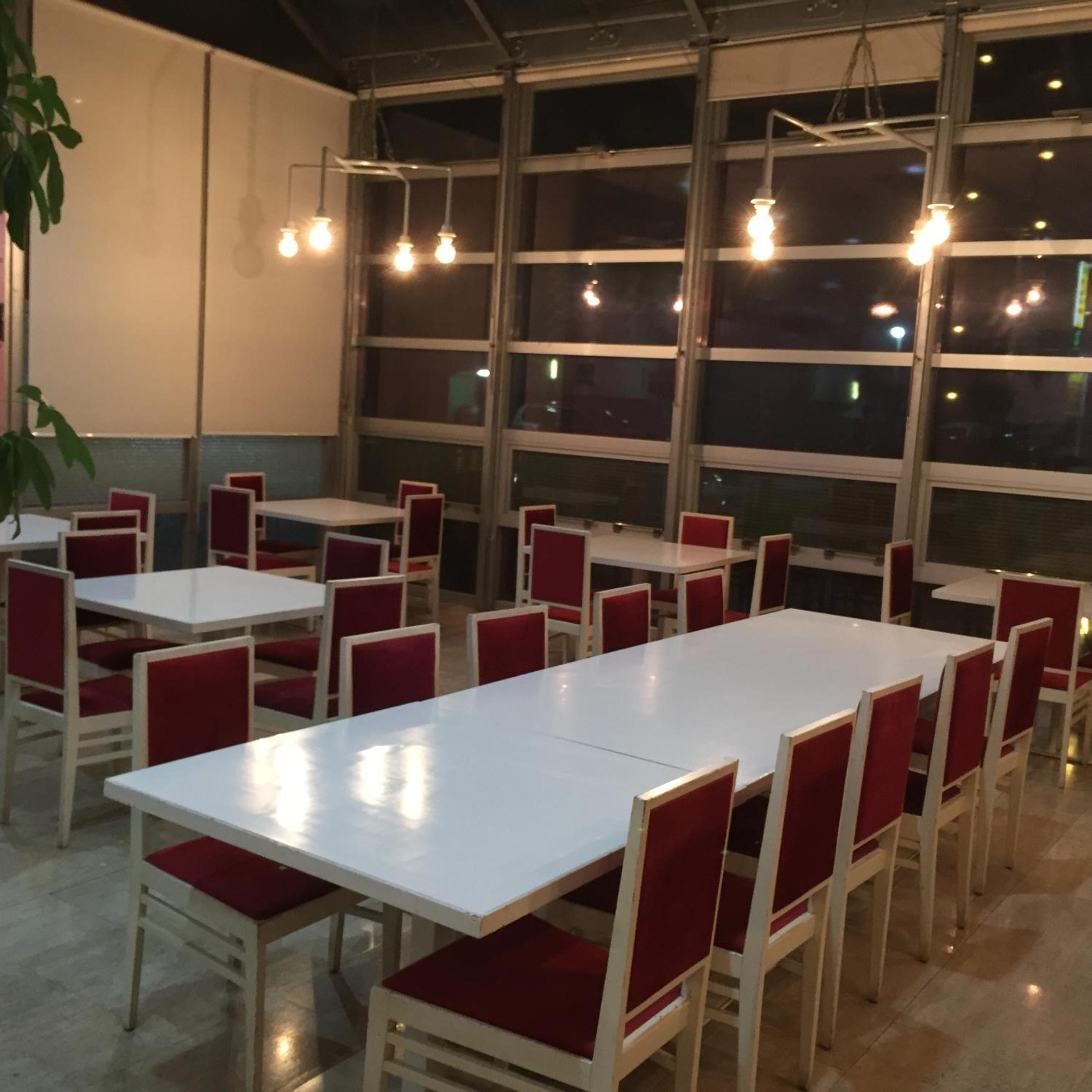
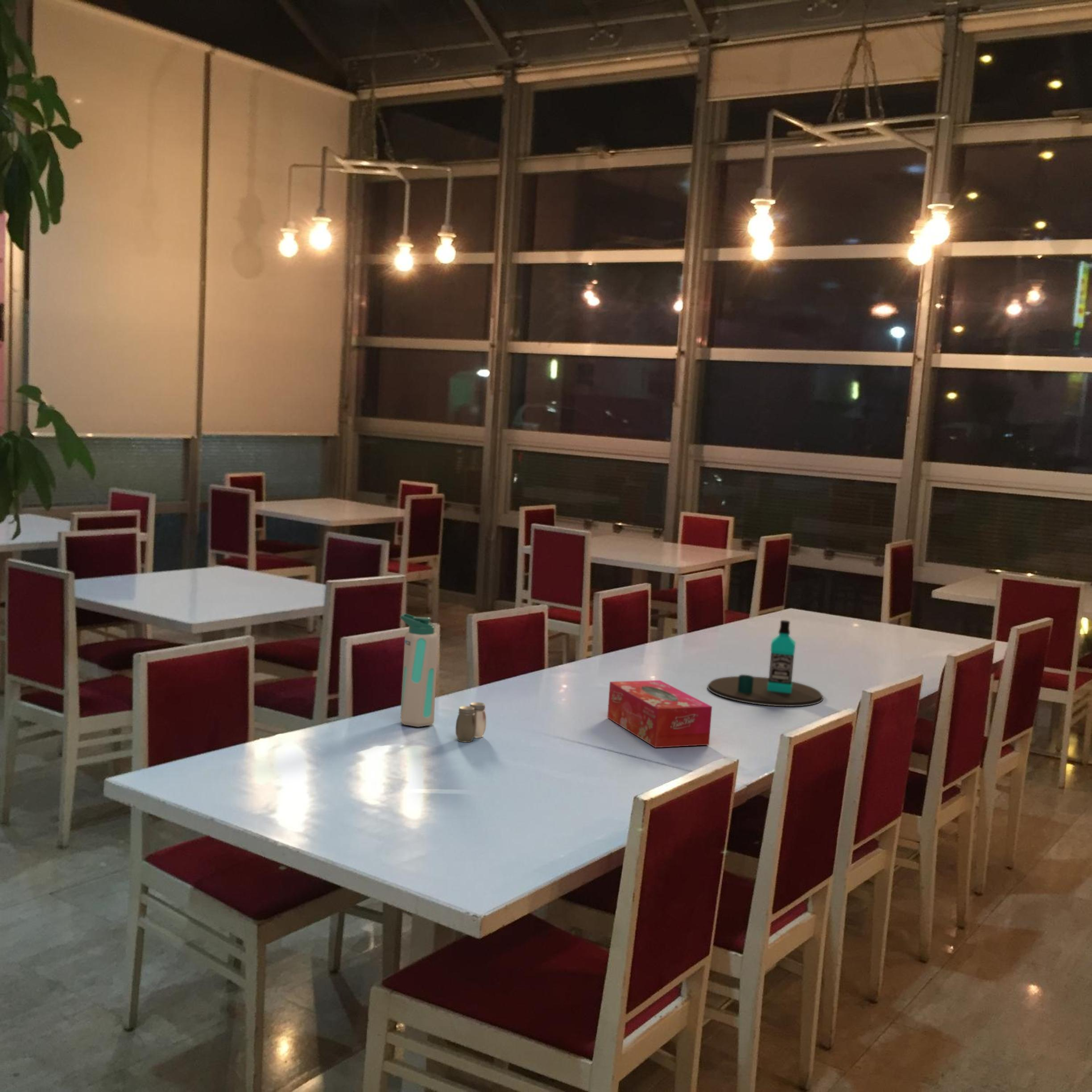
+ salt and pepper shaker [455,702,487,743]
+ tissue box [607,680,712,748]
+ bottle [707,620,823,707]
+ water bottle [399,612,438,728]
